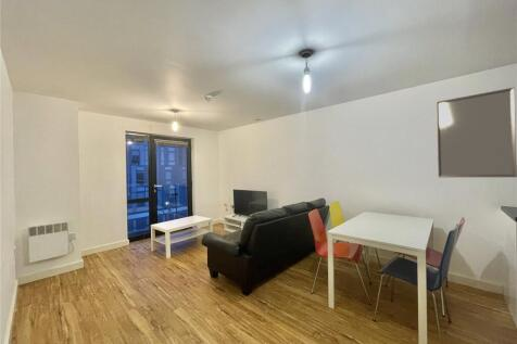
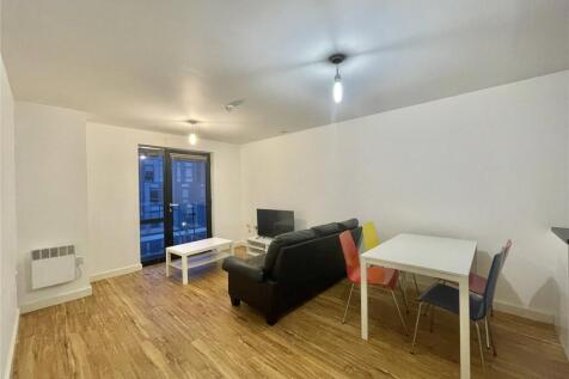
- home mirror [436,87,517,178]
